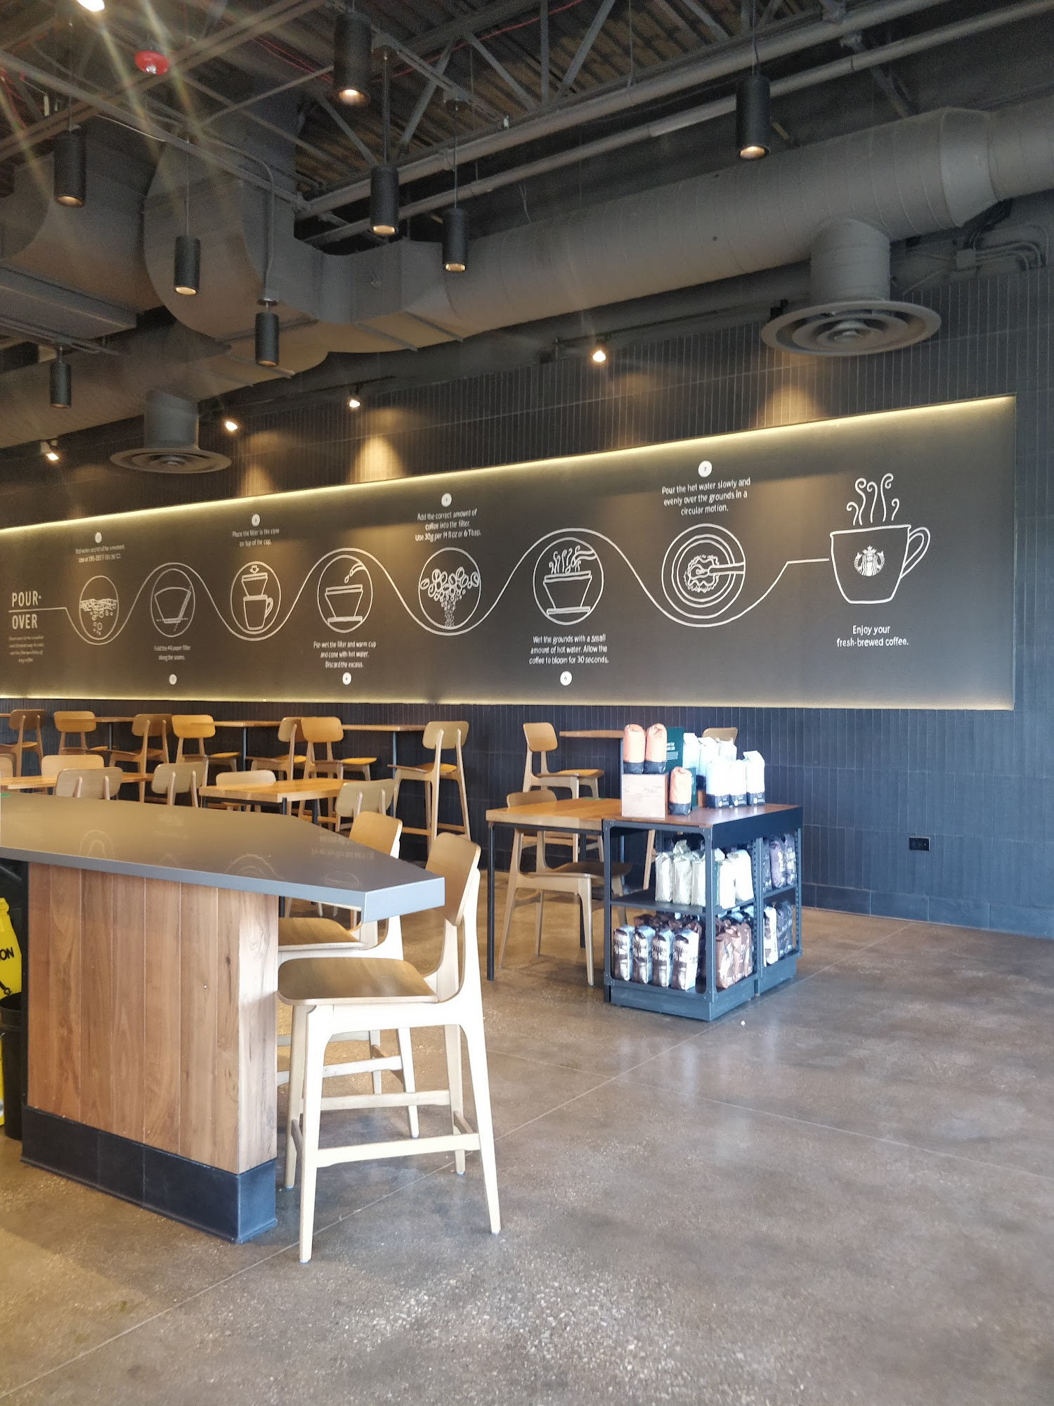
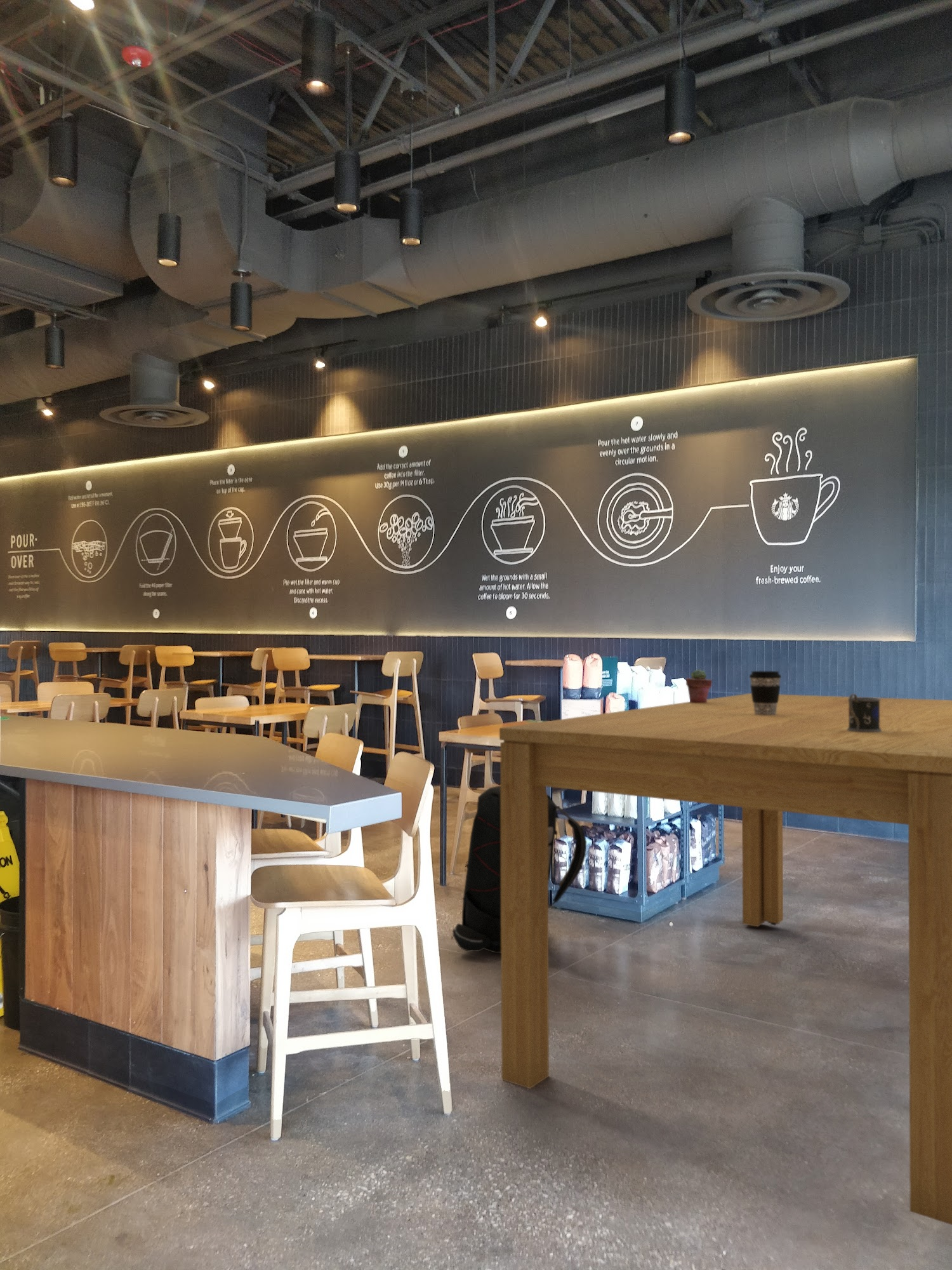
+ potted succulent [685,669,713,703]
+ backpack [451,785,587,954]
+ coffee cup [749,671,782,715]
+ mug [847,693,882,733]
+ dining table [499,693,952,1226]
